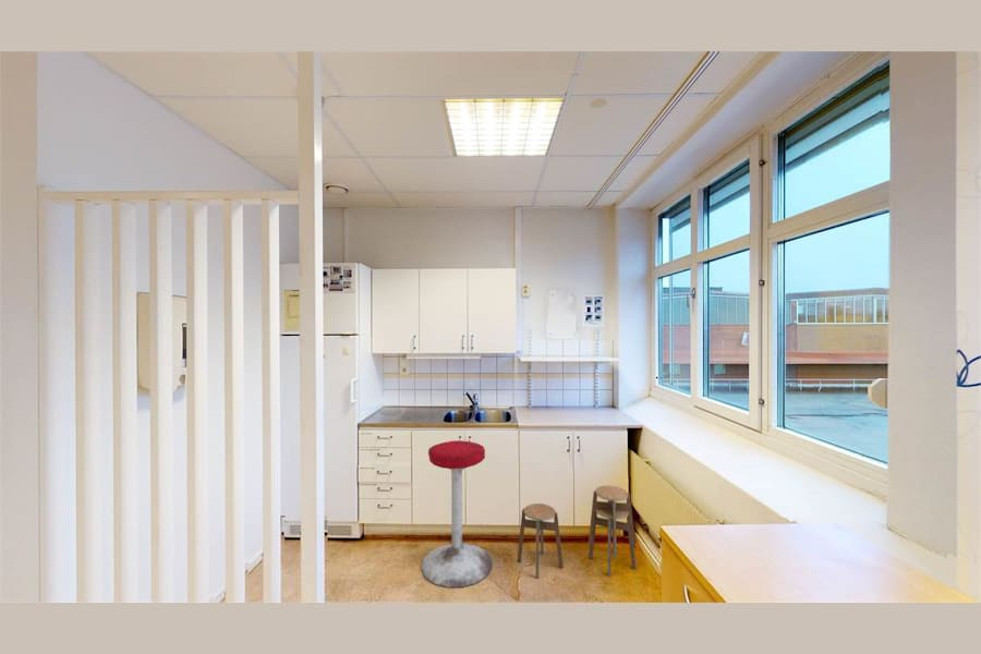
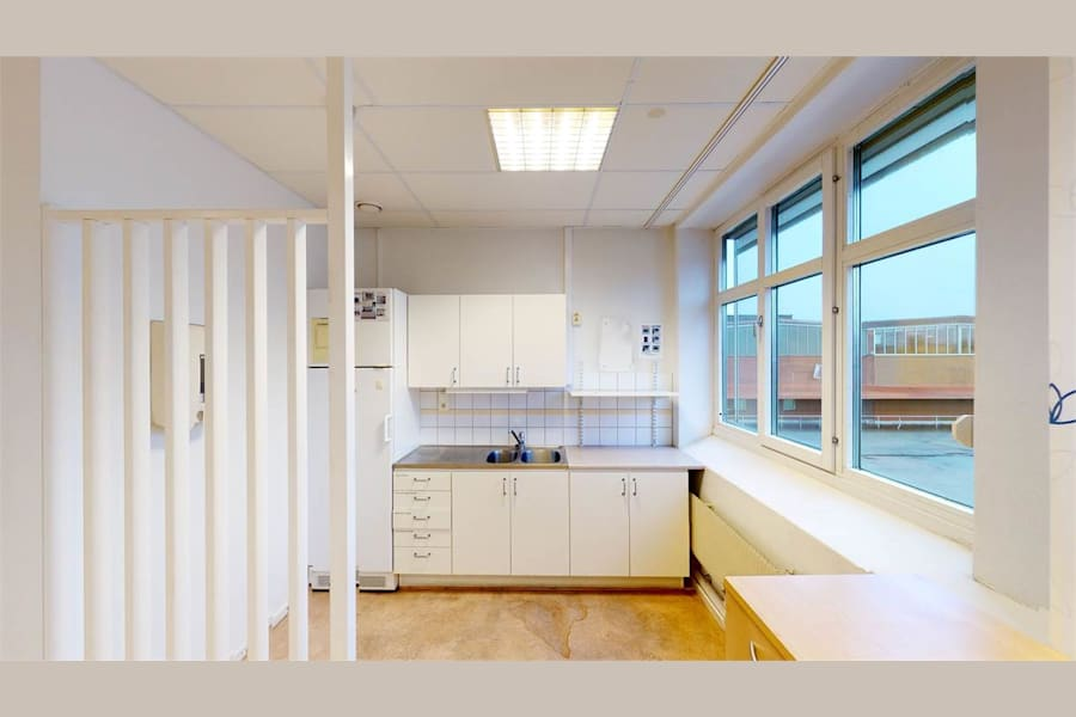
- stool [421,439,493,589]
- stool [517,485,637,580]
